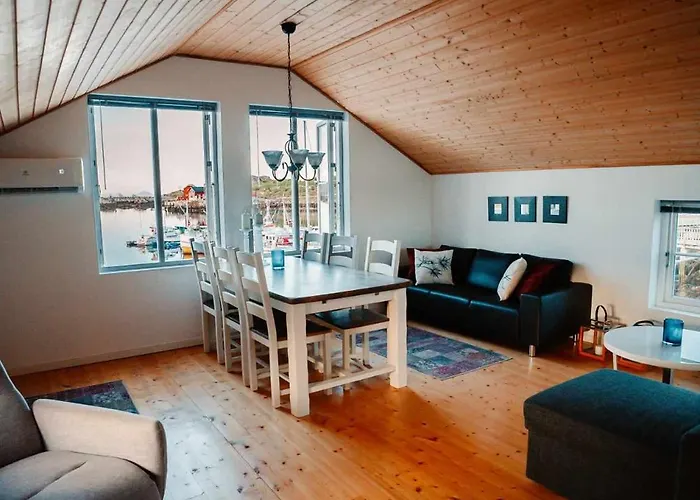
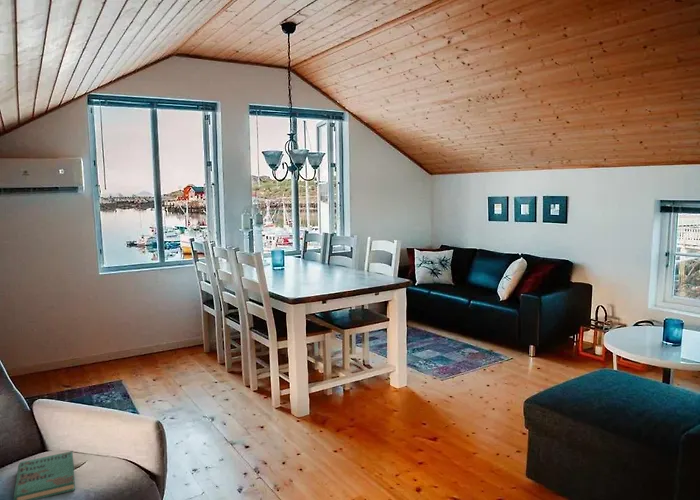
+ book [12,450,76,500]
